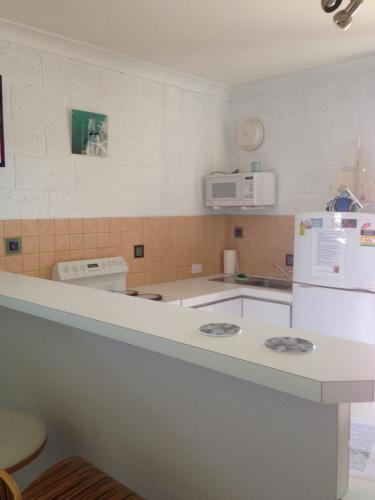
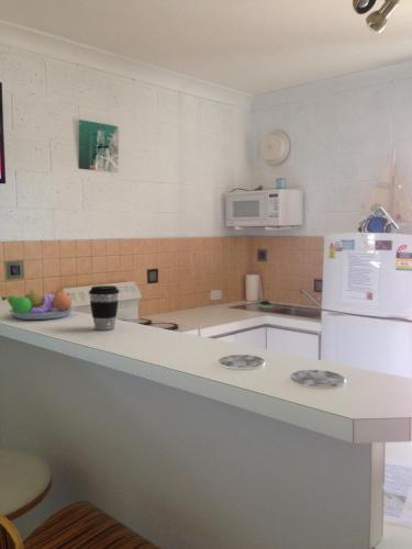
+ fruit bowl [0,288,76,321]
+ coffee cup [88,284,120,332]
